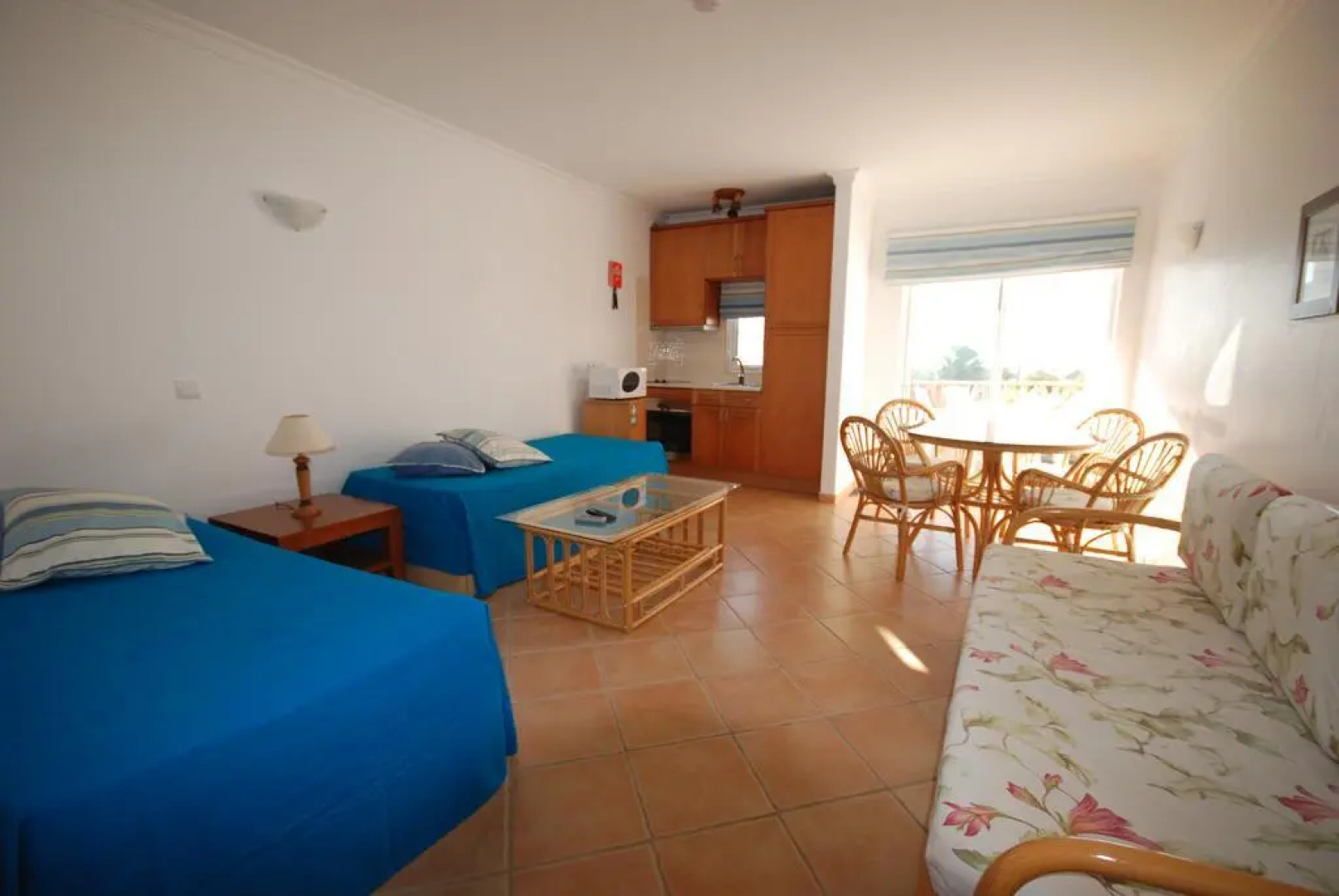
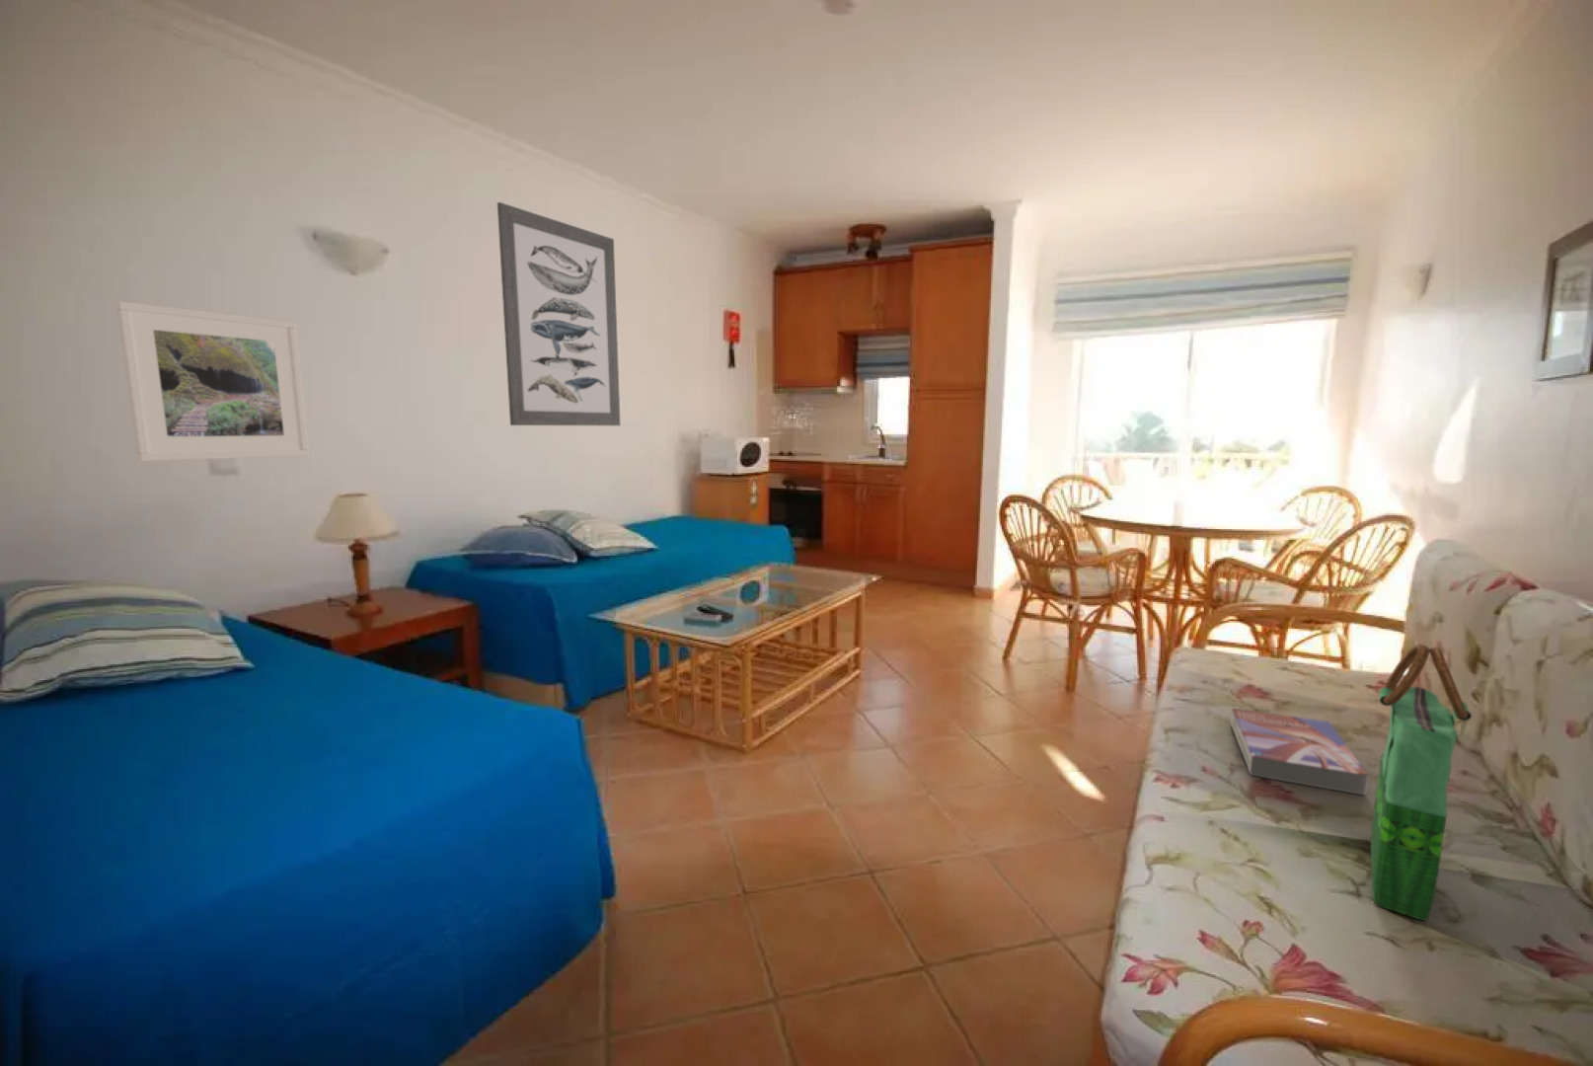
+ wall art [496,201,622,426]
+ tote bag [1371,642,1473,922]
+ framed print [115,300,309,462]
+ textbook [1230,707,1371,797]
